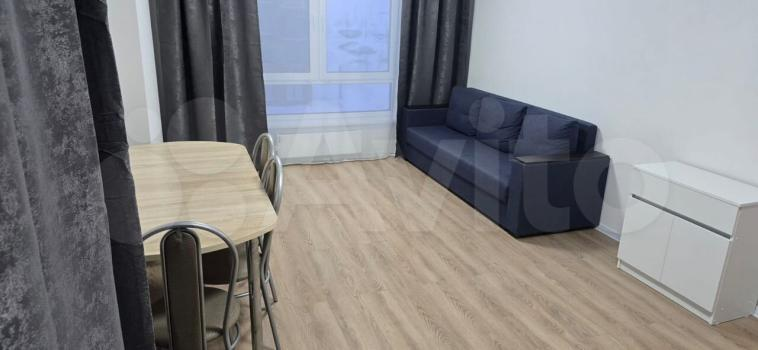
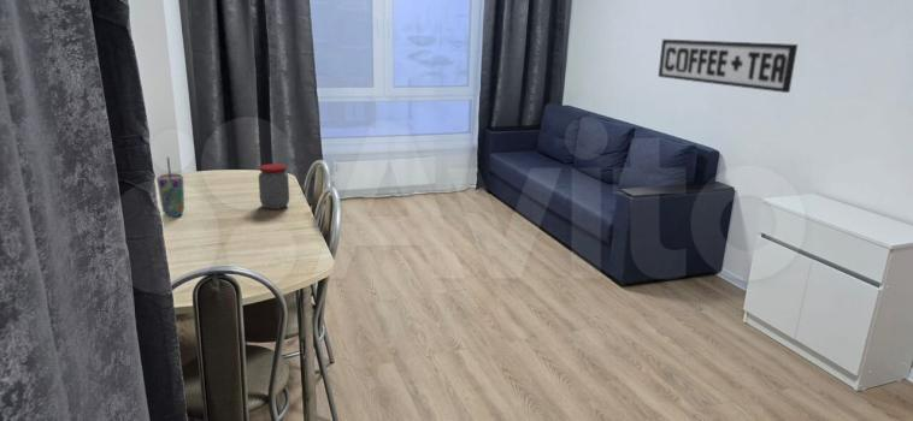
+ sign [656,38,799,94]
+ jar [258,162,290,210]
+ cup [155,156,185,218]
